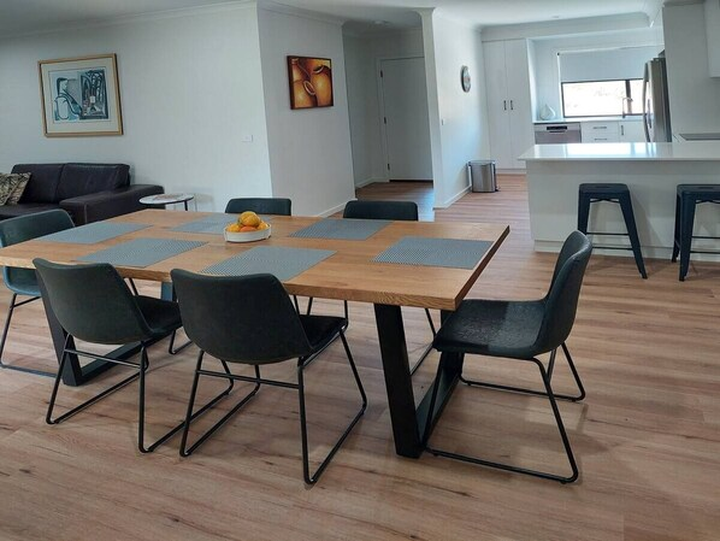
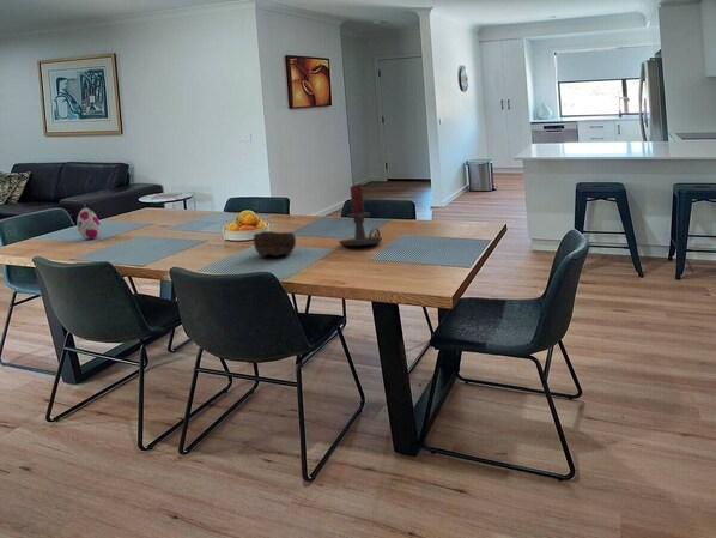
+ decorative egg [75,207,102,240]
+ bowl [253,230,297,259]
+ candle holder [338,182,383,247]
